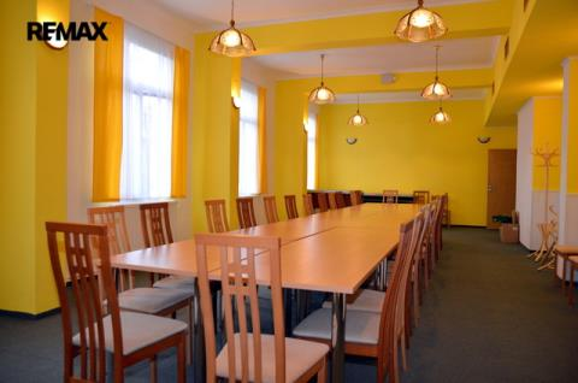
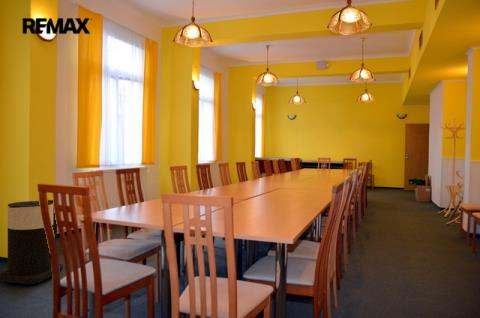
+ trash can [0,199,64,285]
